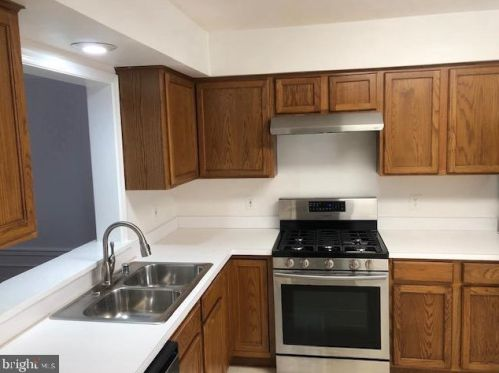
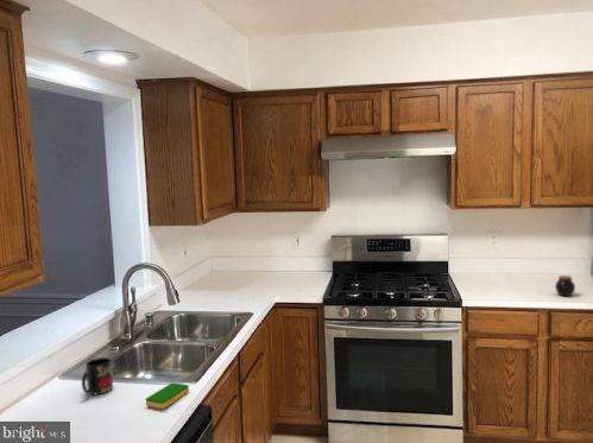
+ jar [554,274,576,297]
+ dish sponge [145,381,190,410]
+ mug [81,356,114,395]
